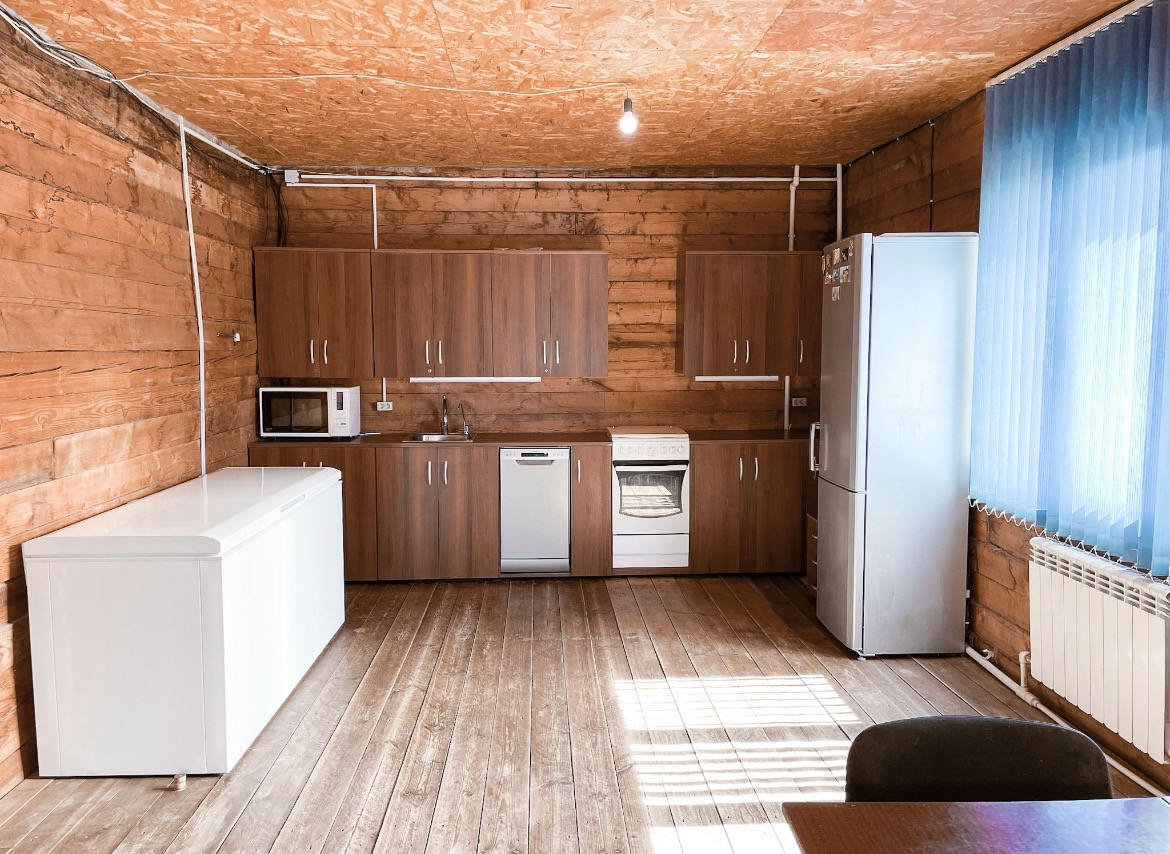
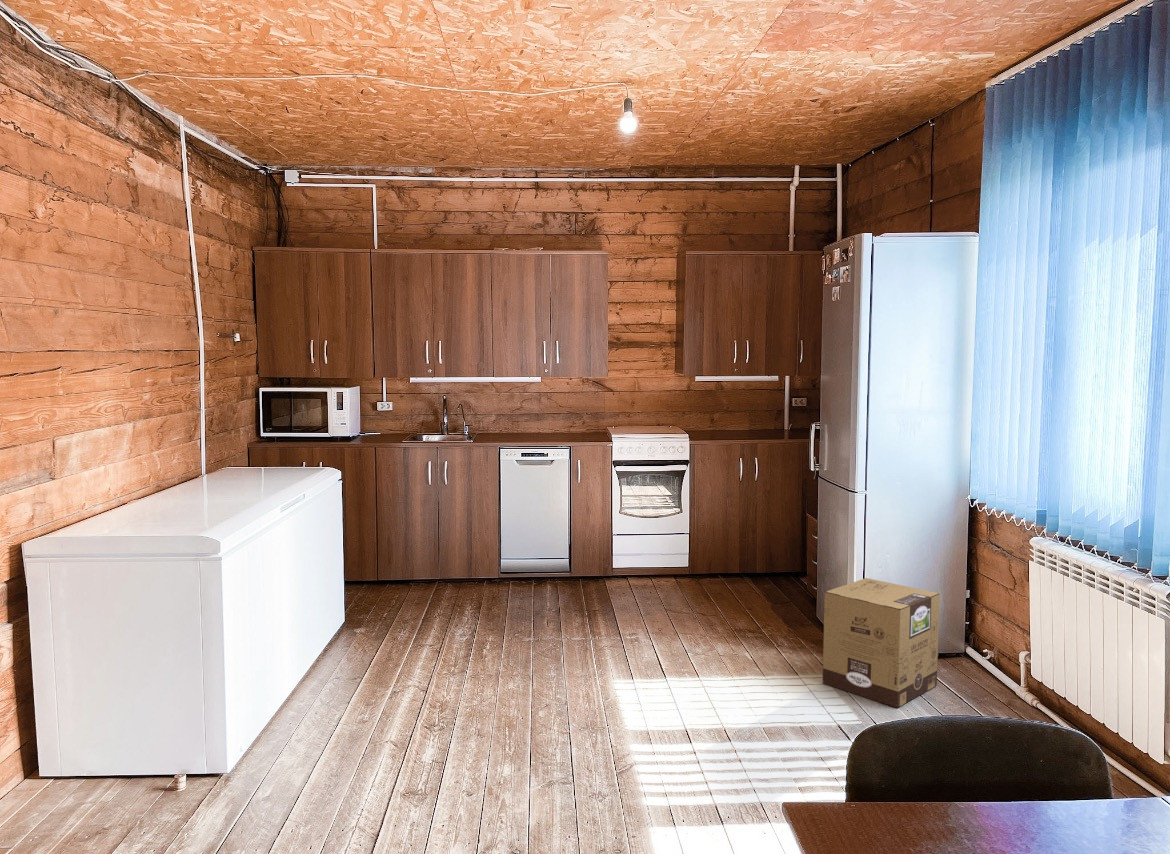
+ cardboard box [822,577,941,709]
